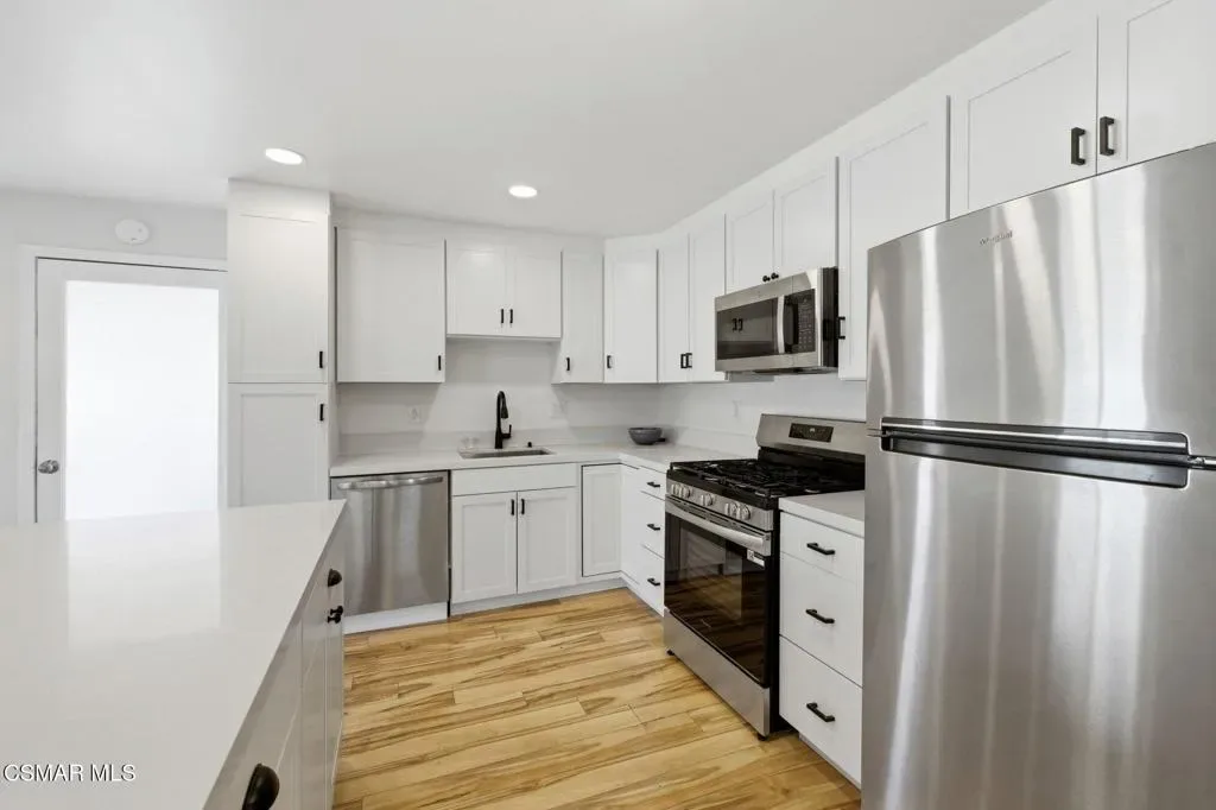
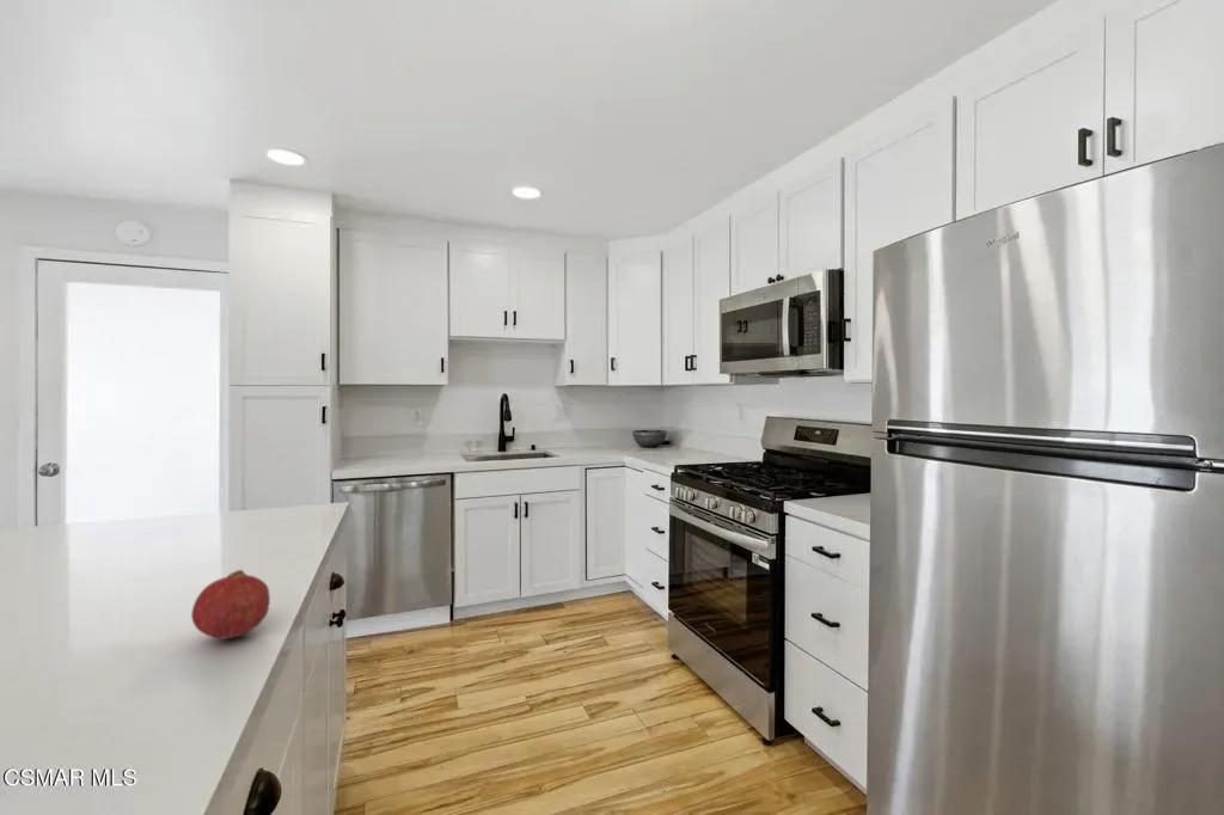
+ fruit [190,569,271,641]
